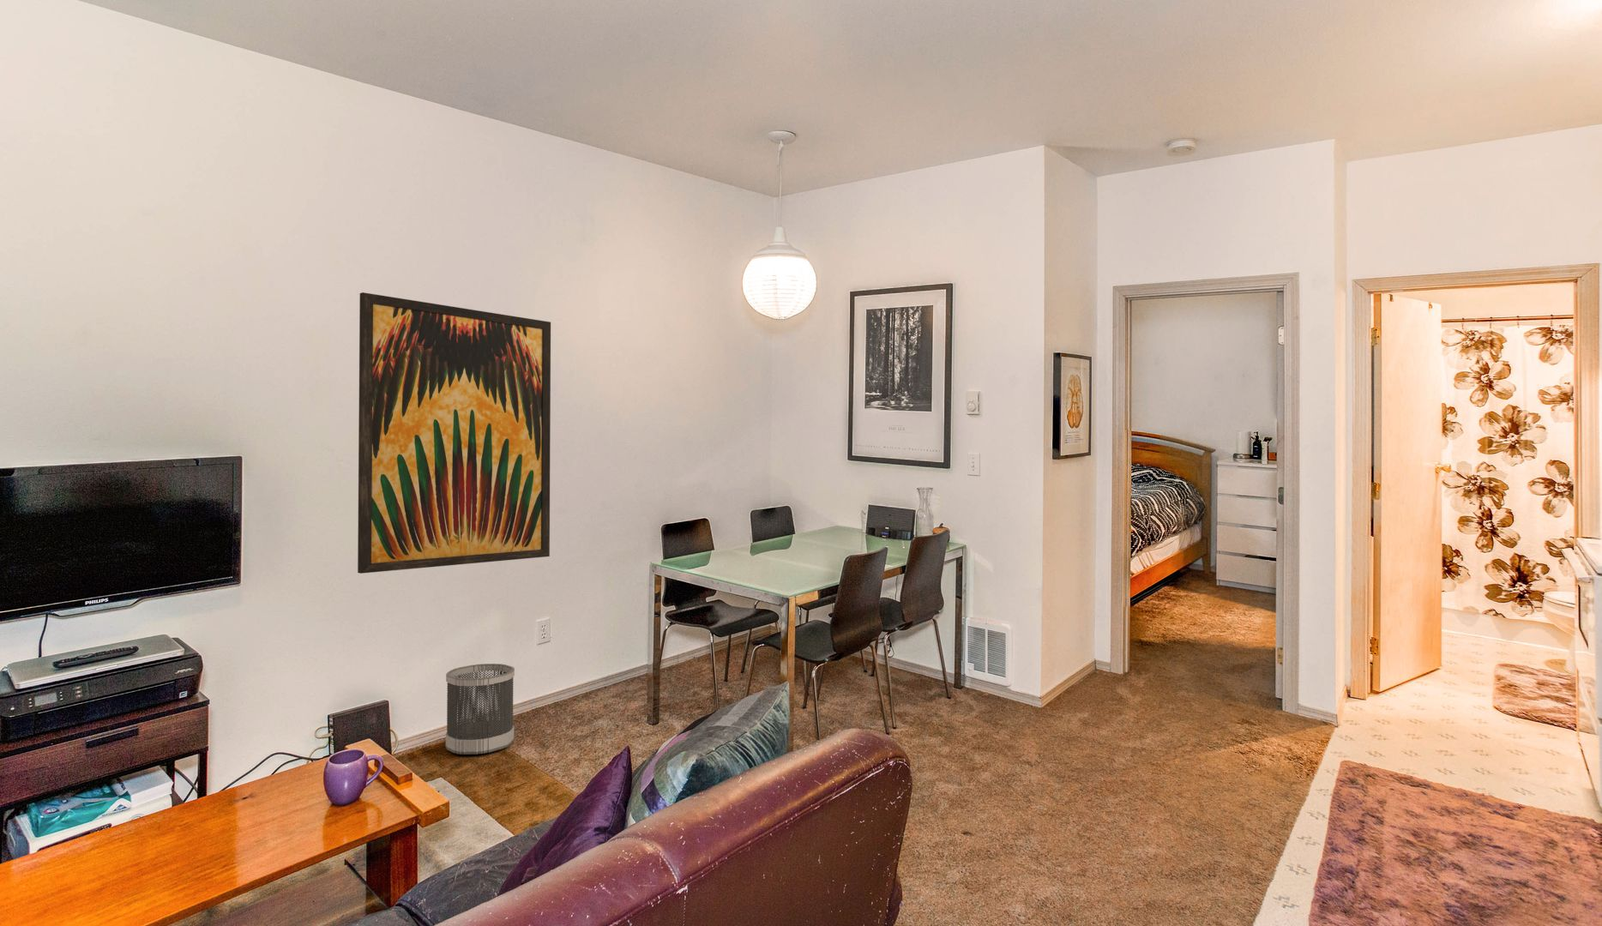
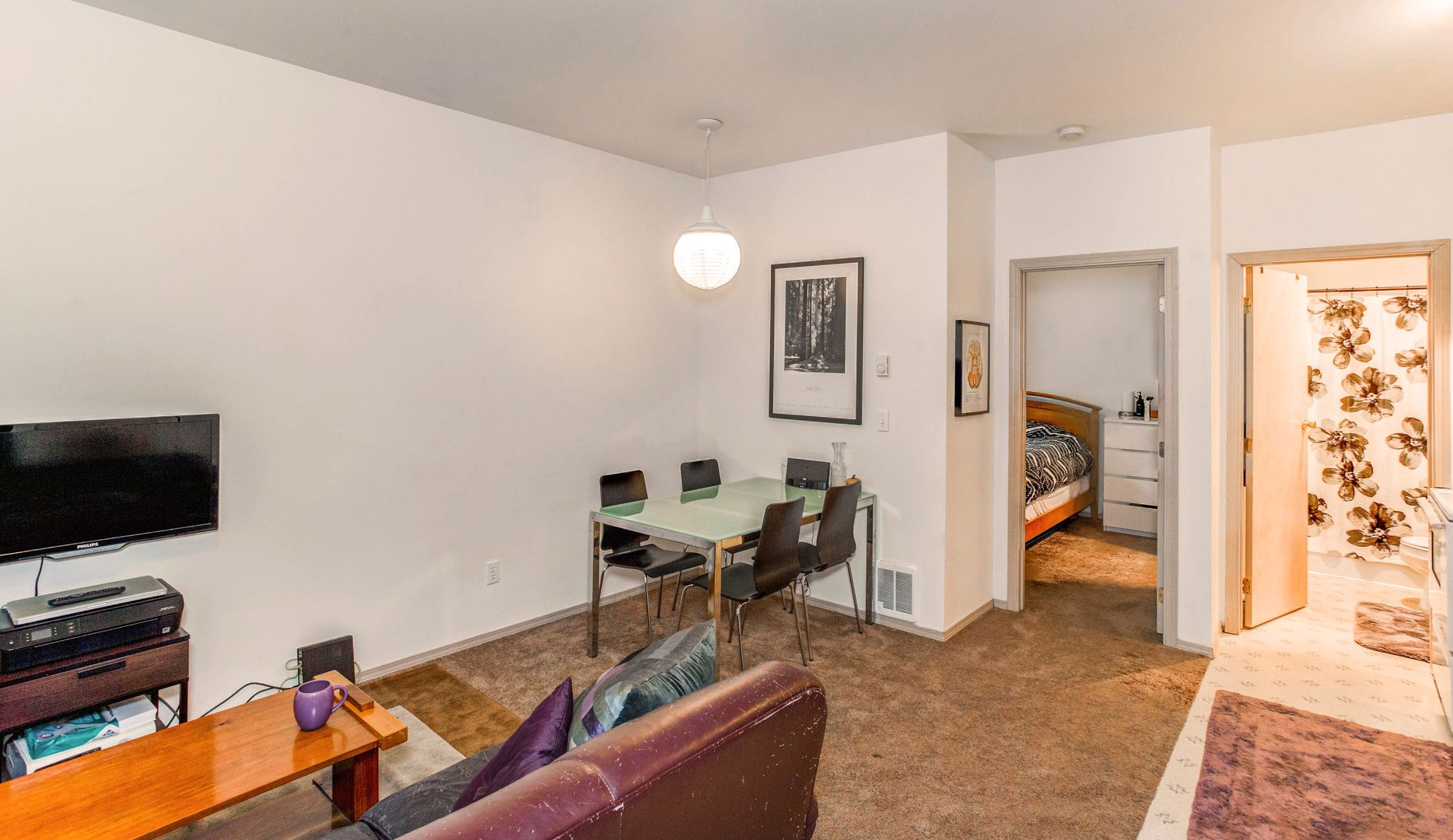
- wastebasket [445,663,515,755]
- wall art [357,291,551,574]
